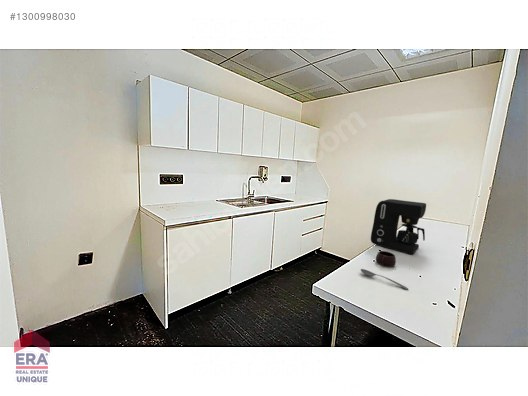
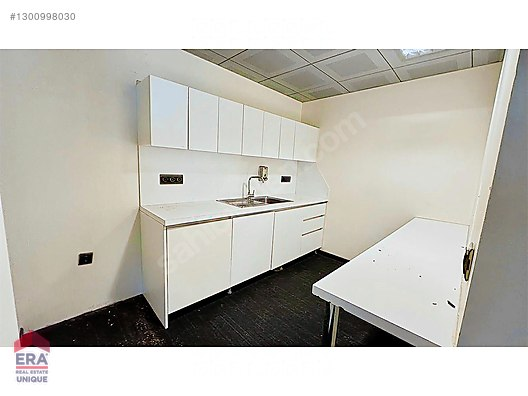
- soupspoon [360,268,409,291]
- coffee maker [370,198,427,256]
- mug [375,250,397,268]
